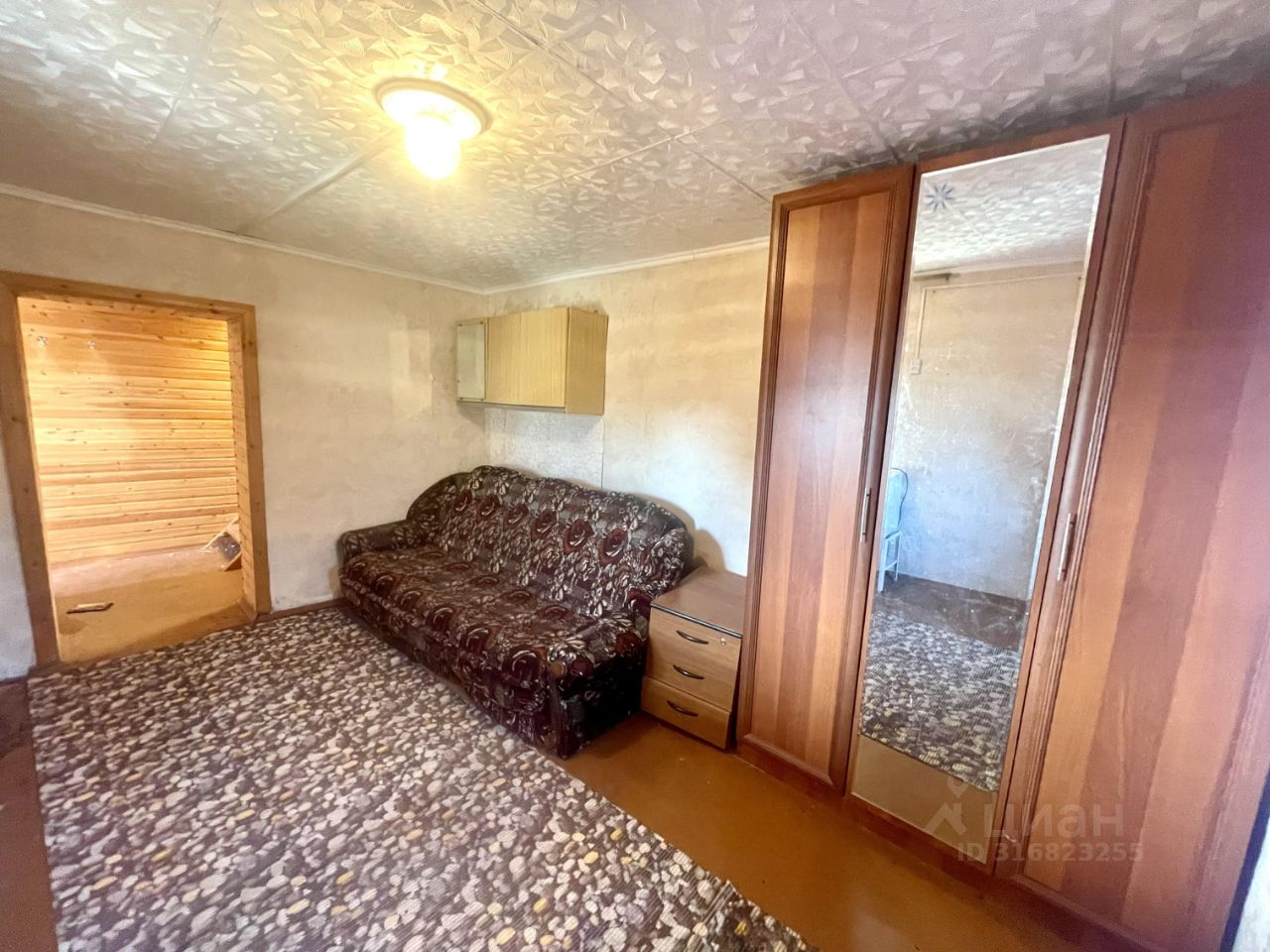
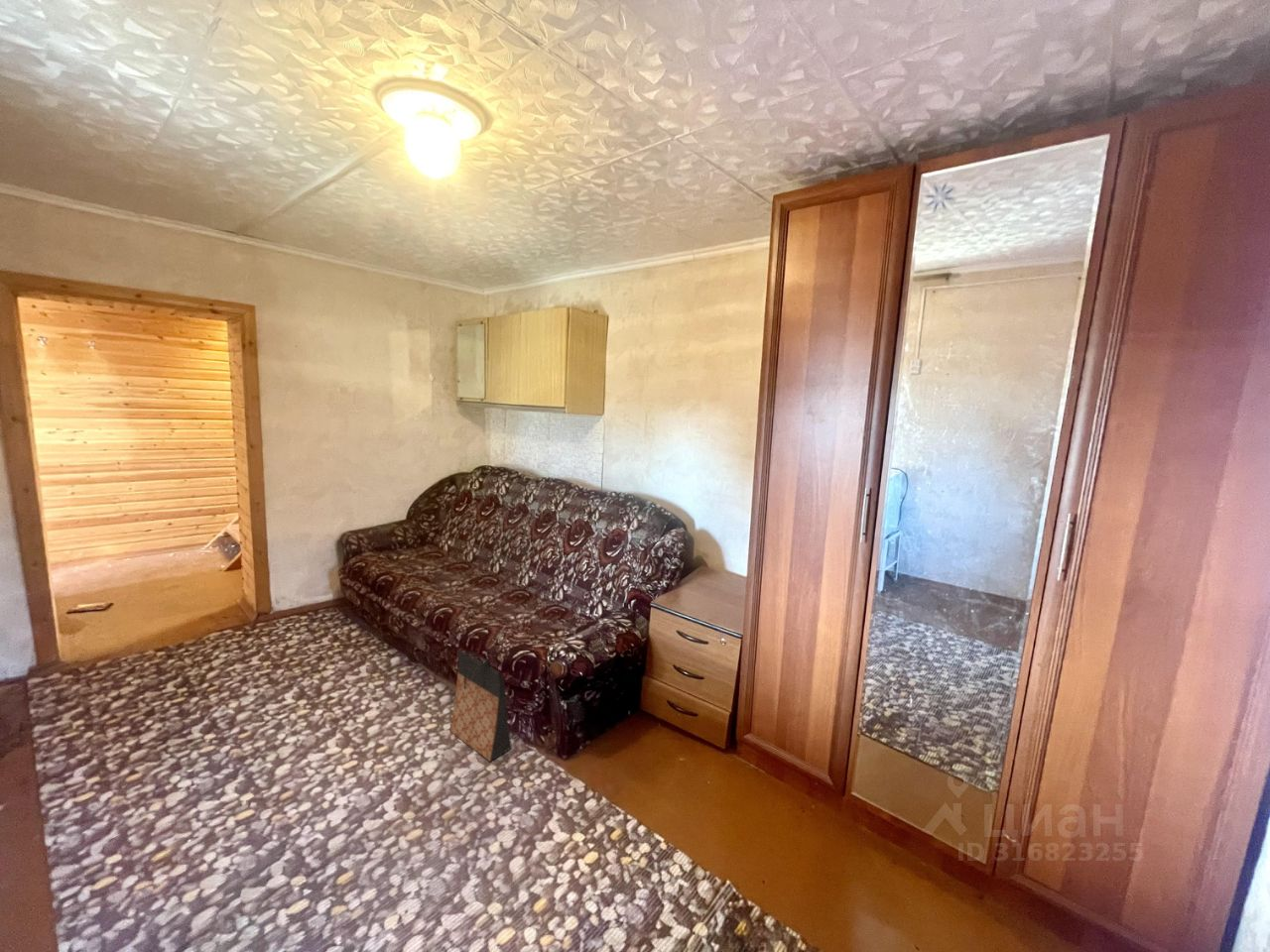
+ bag [448,649,513,763]
